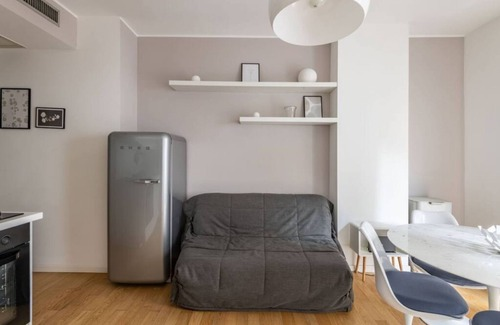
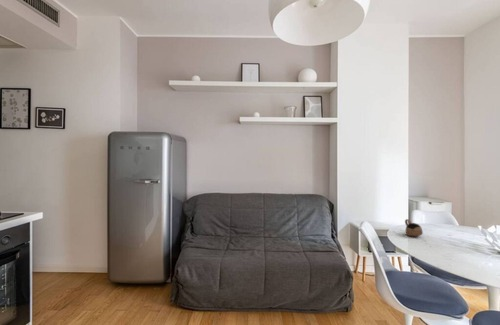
+ cup [404,218,424,237]
